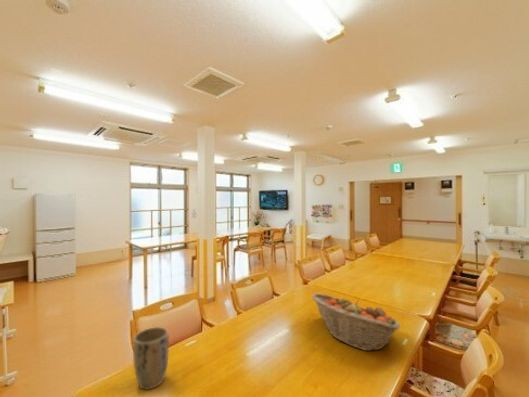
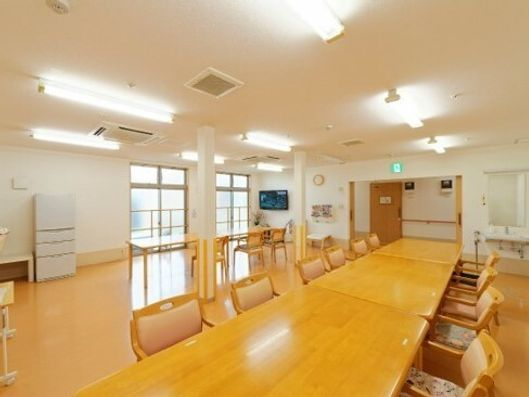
- plant pot [132,326,170,391]
- fruit basket [310,293,401,352]
